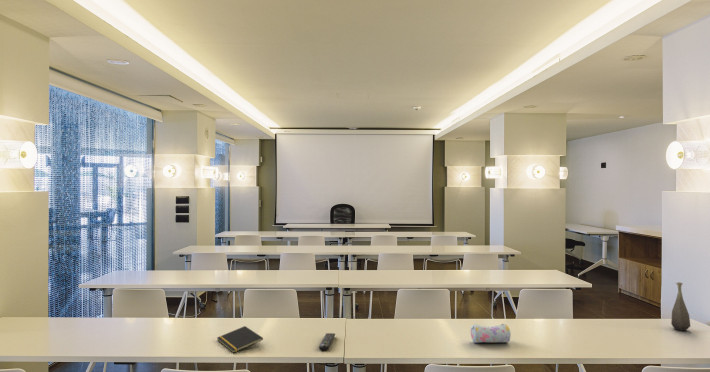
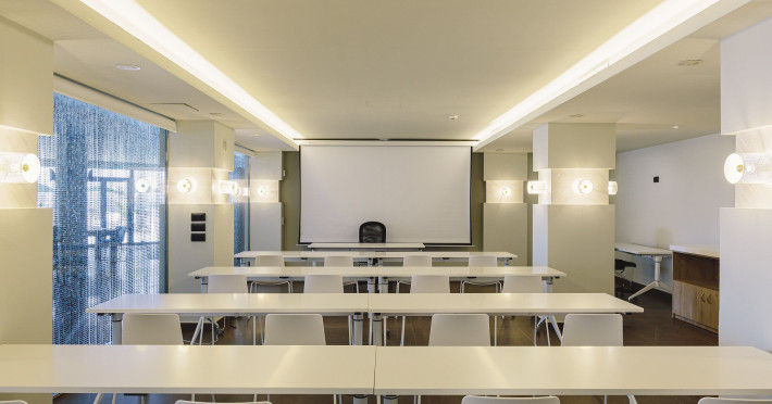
- notepad [216,325,264,354]
- pencil case [470,323,512,344]
- remote control [318,332,336,352]
- bottle [670,282,691,332]
